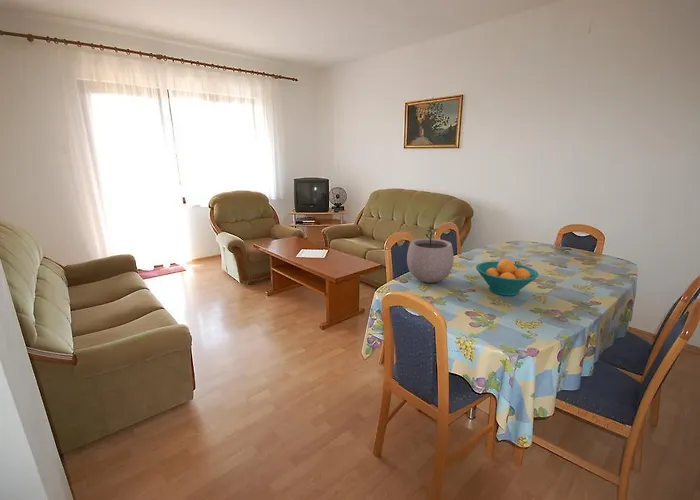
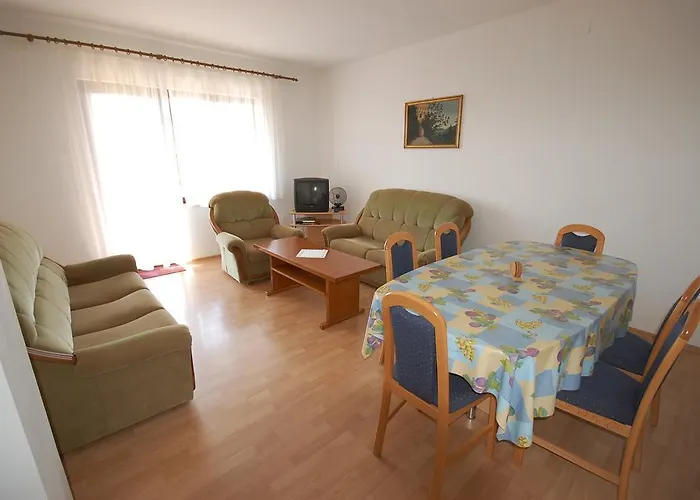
- fruit bowl [475,258,539,297]
- plant pot [406,224,455,284]
